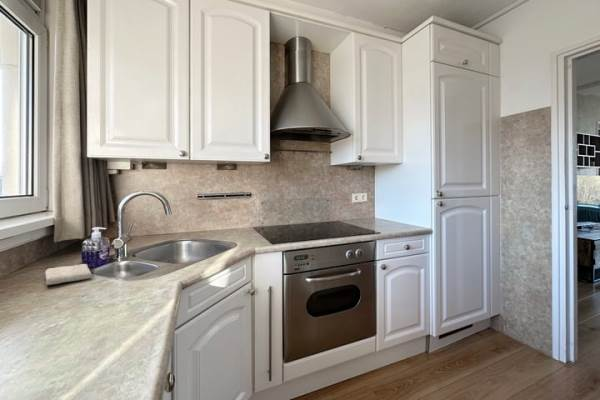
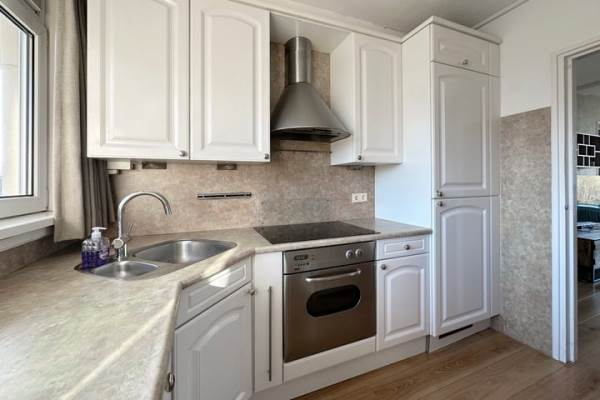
- washcloth [44,263,93,286]
